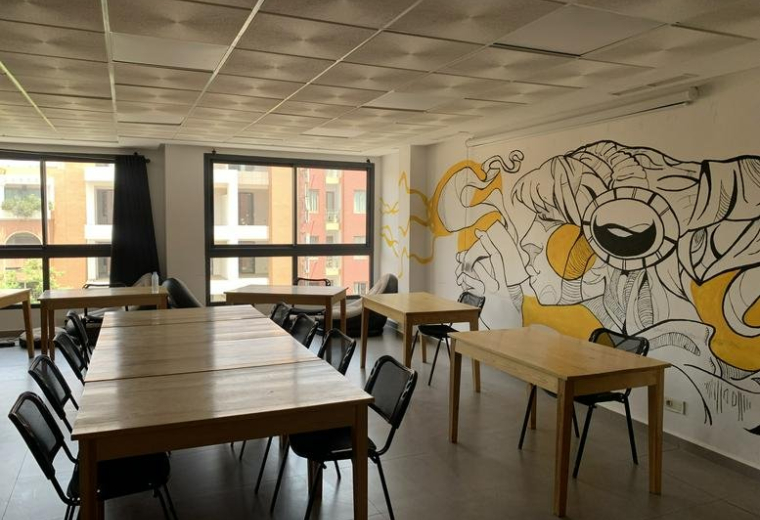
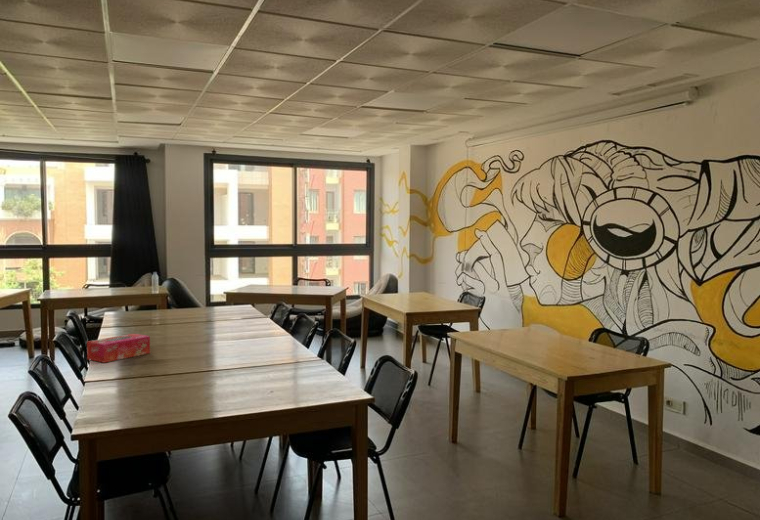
+ tissue box [86,333,151,364]
